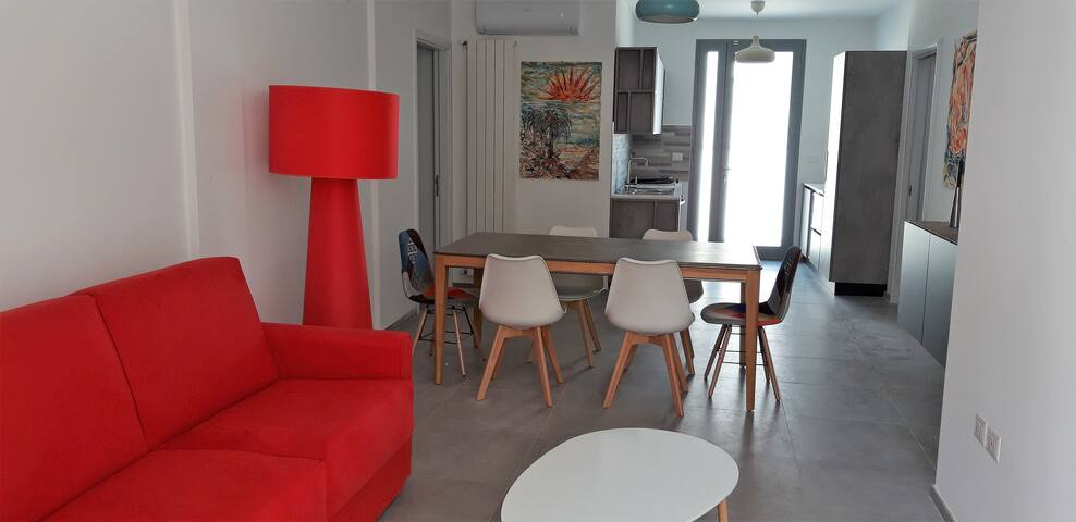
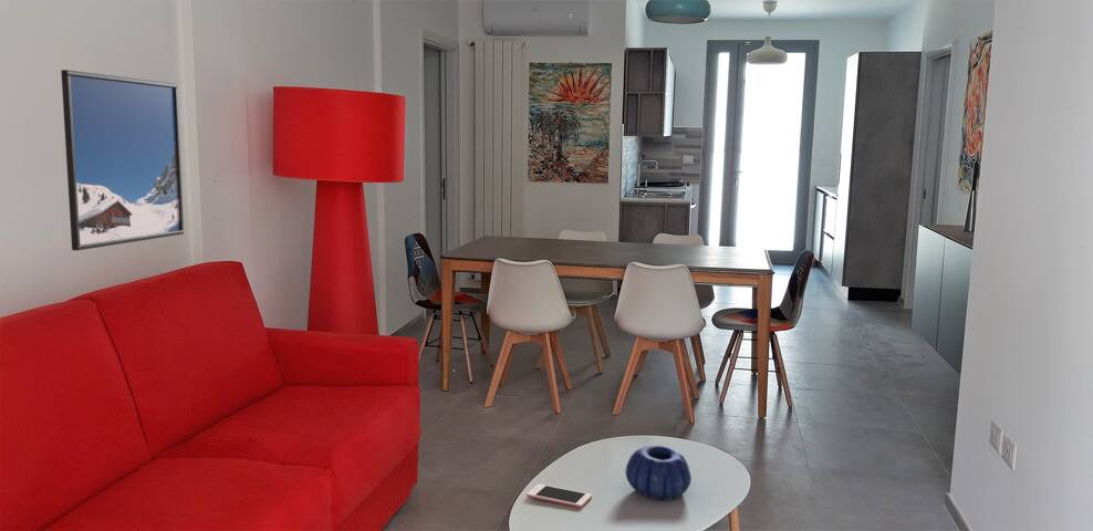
+ cell phone [525,483,593,509]
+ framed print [60,69,185,251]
+ decorative bowl [625,444,693,501]
